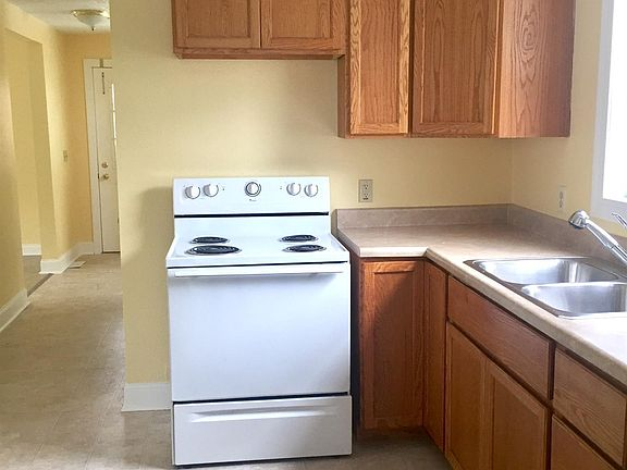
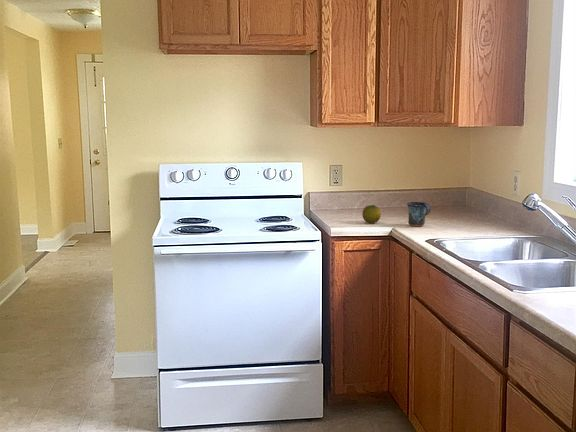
+ mug [406,201,431,227]
+ fruit [361,204,382,224]
